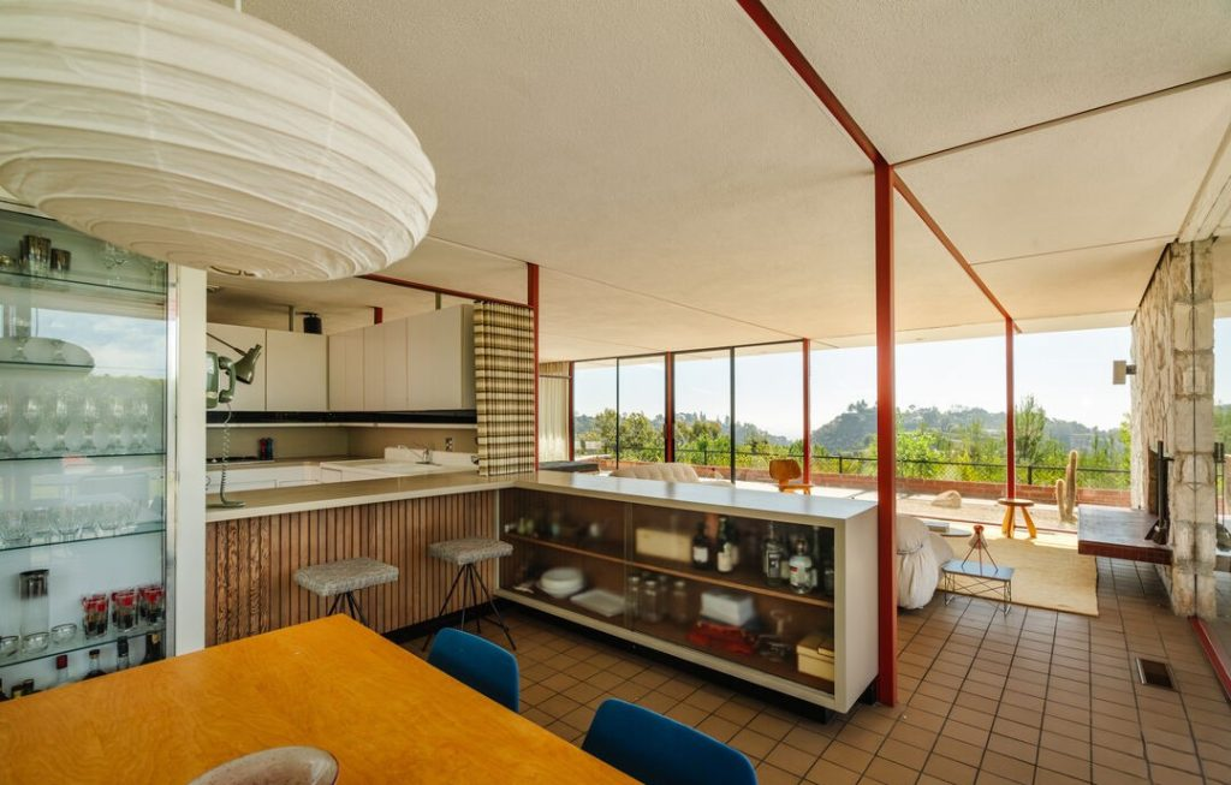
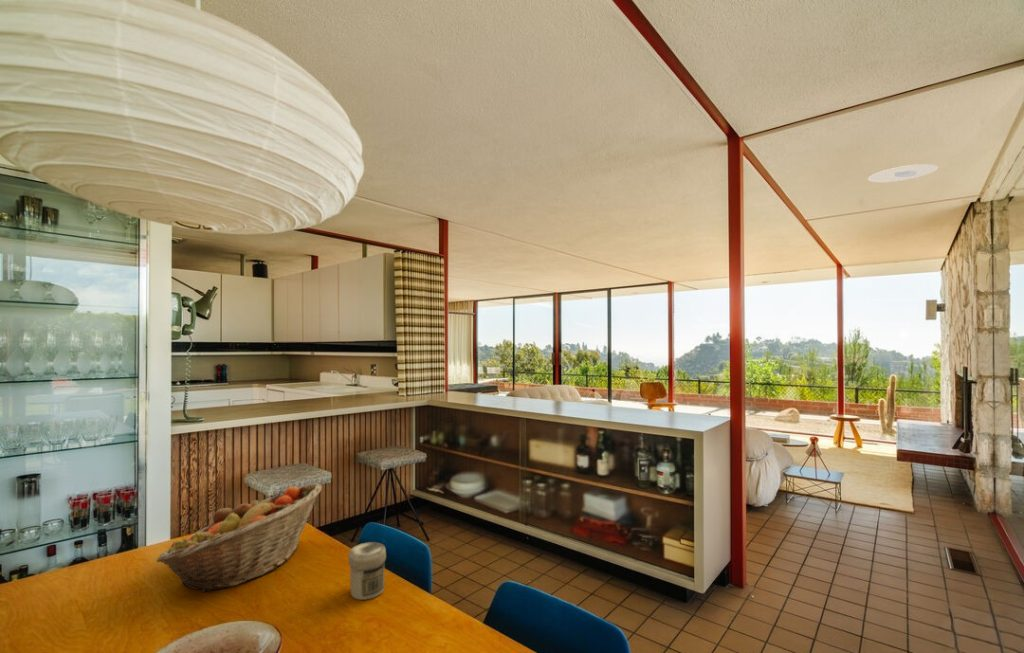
+ fruit basket [155,482,323,593]
+ jar [347,541,387,601]
+ recessed light [867,163,939,183]
